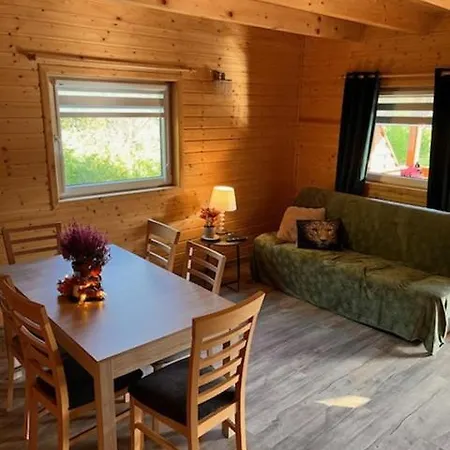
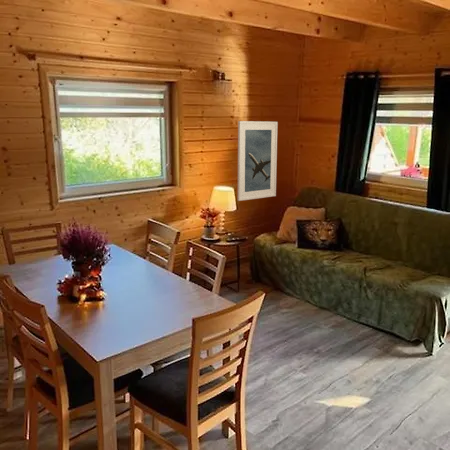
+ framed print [237,120,279,202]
